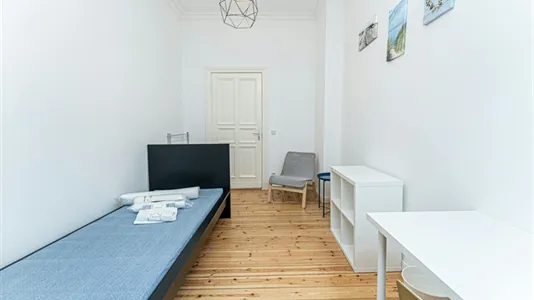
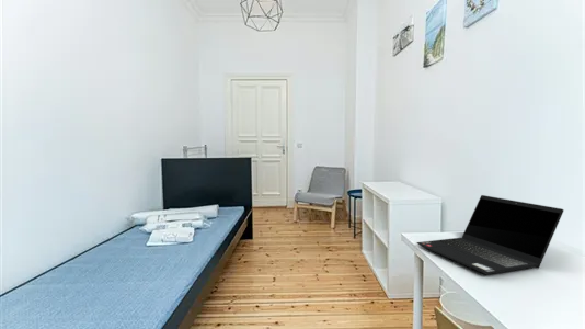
+ laptop computer [415,194,565,275]
